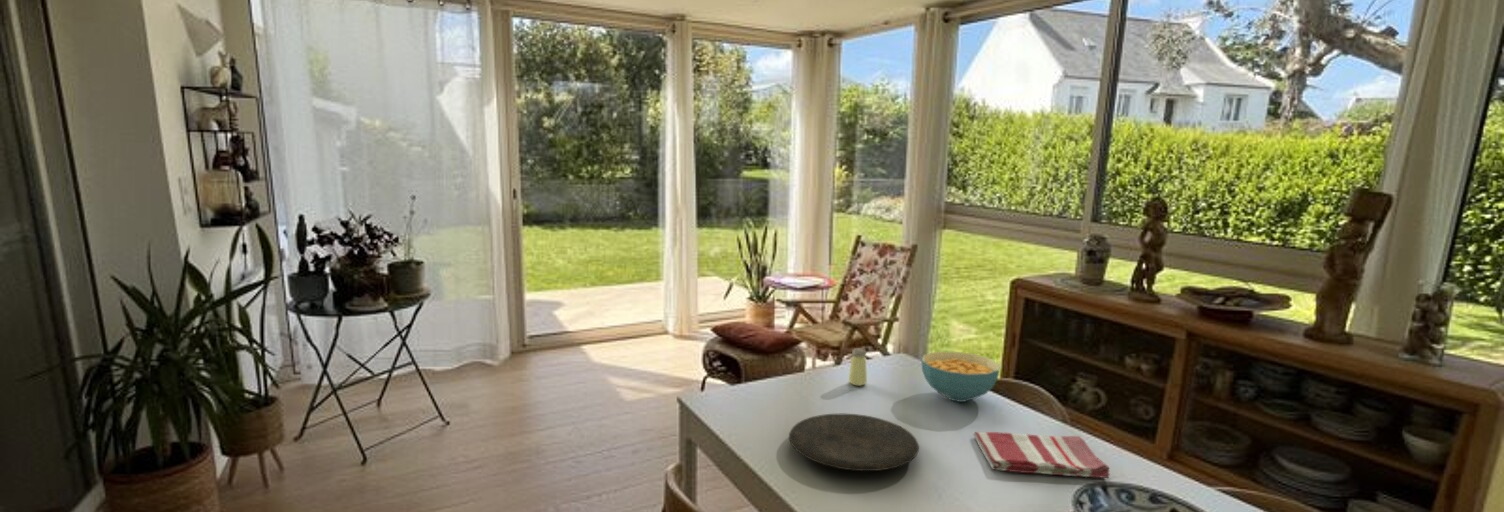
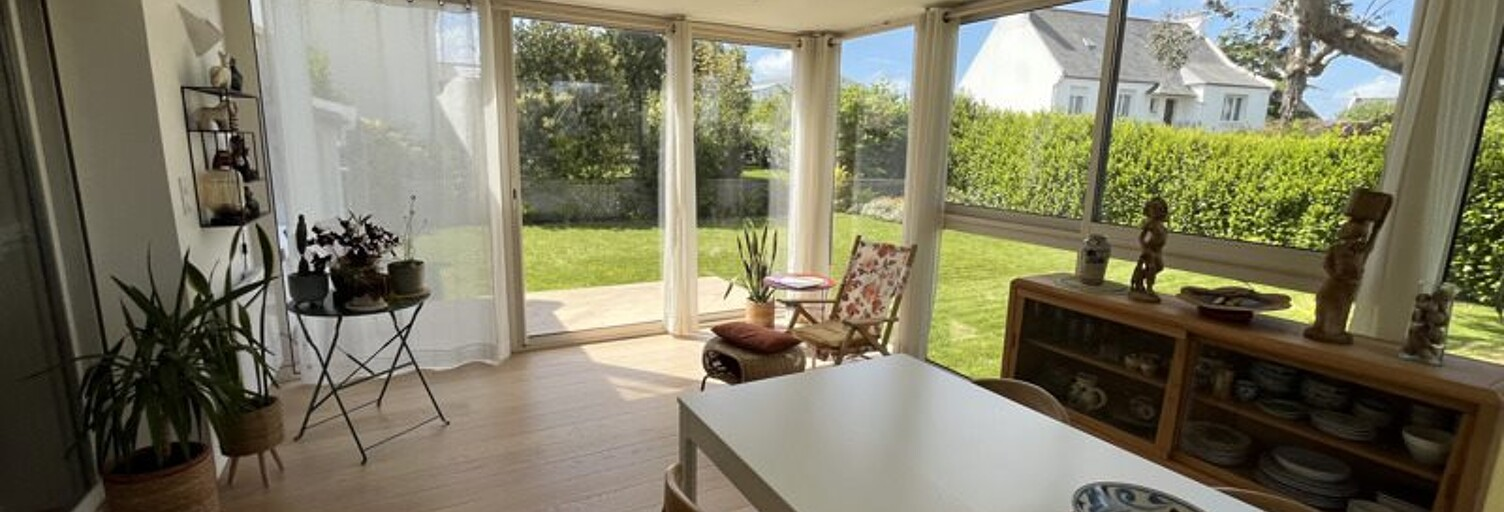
- plate [788,413,920,472]
- dish towel [972,431,1111,479]
- saltshaker [848,347,868,387]
- cereal bowl [920,350,1000,403]
